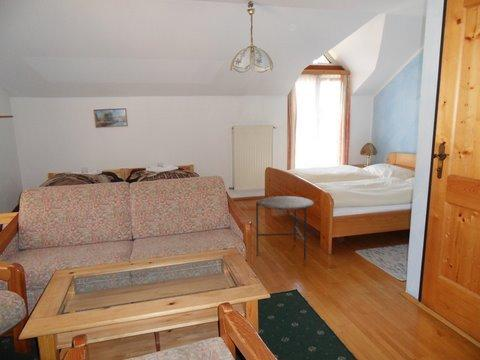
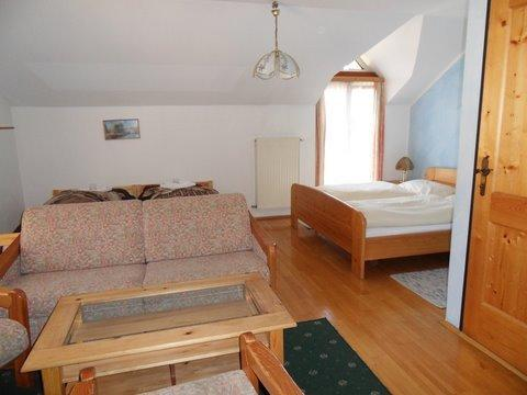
- side table [255,195,315,265]
